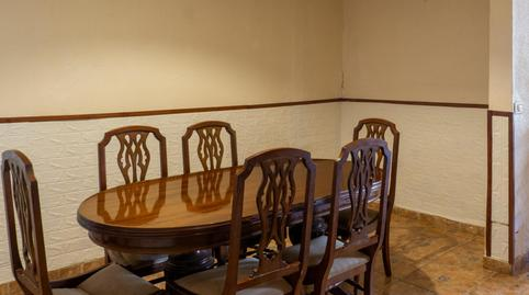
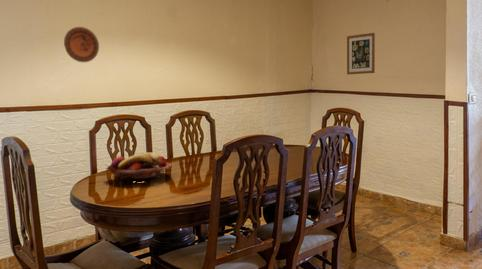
+ wall art [346,32,376,75]
+ decorative plate [63,26,100,63]
+ fruit basket [105,151,173,182]
